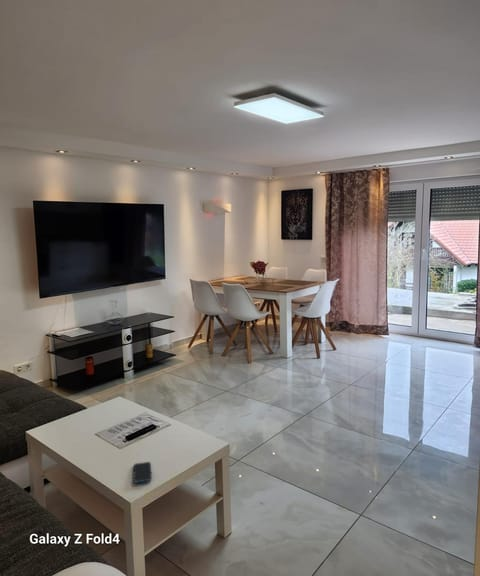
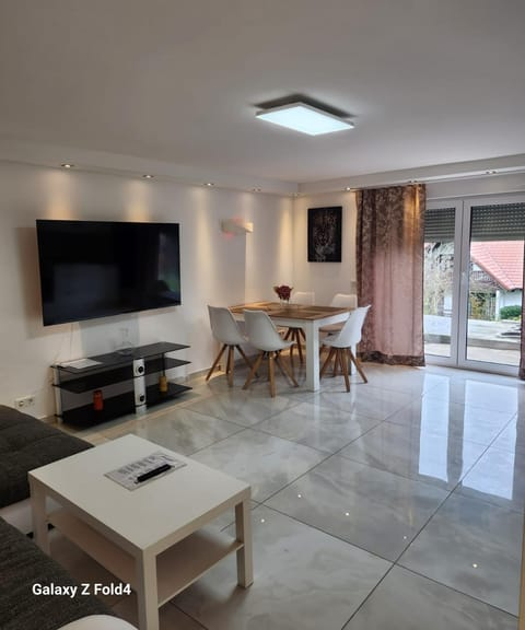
- smartphone [133,461,153,484]
